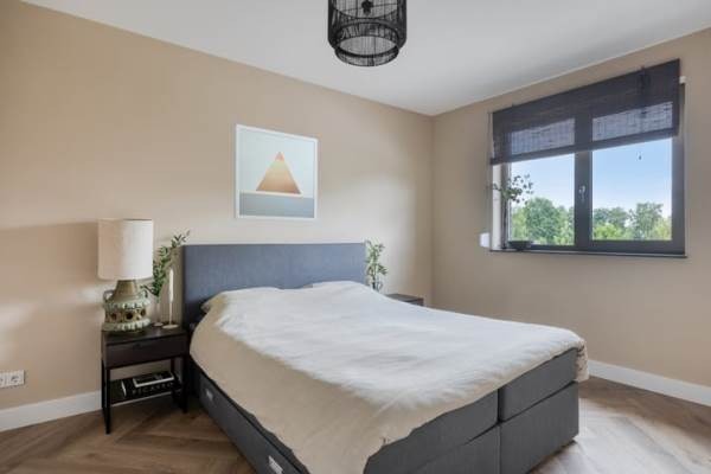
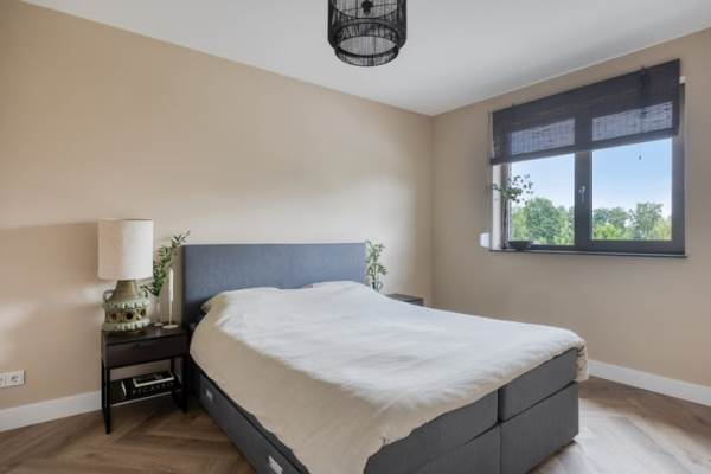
- wall art [233,123,319,223]
